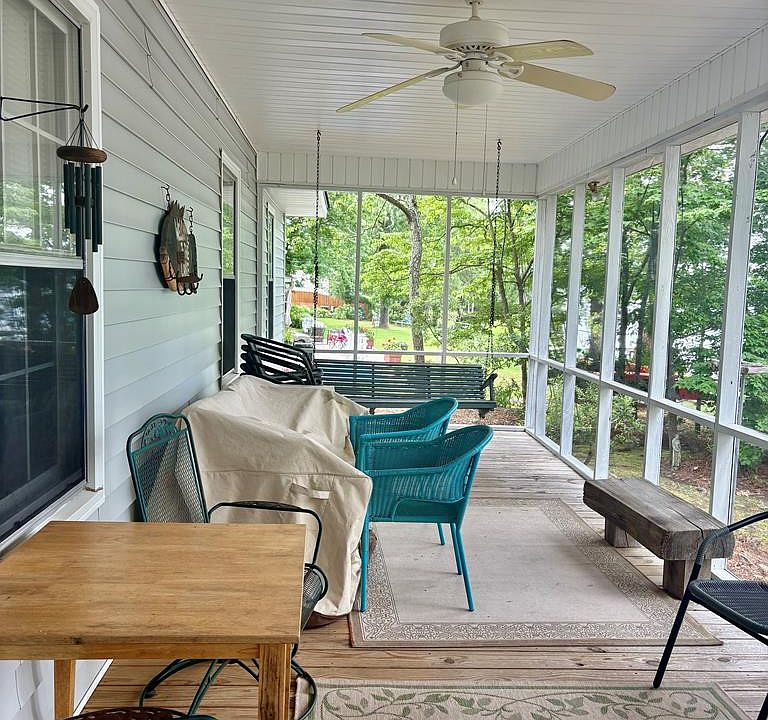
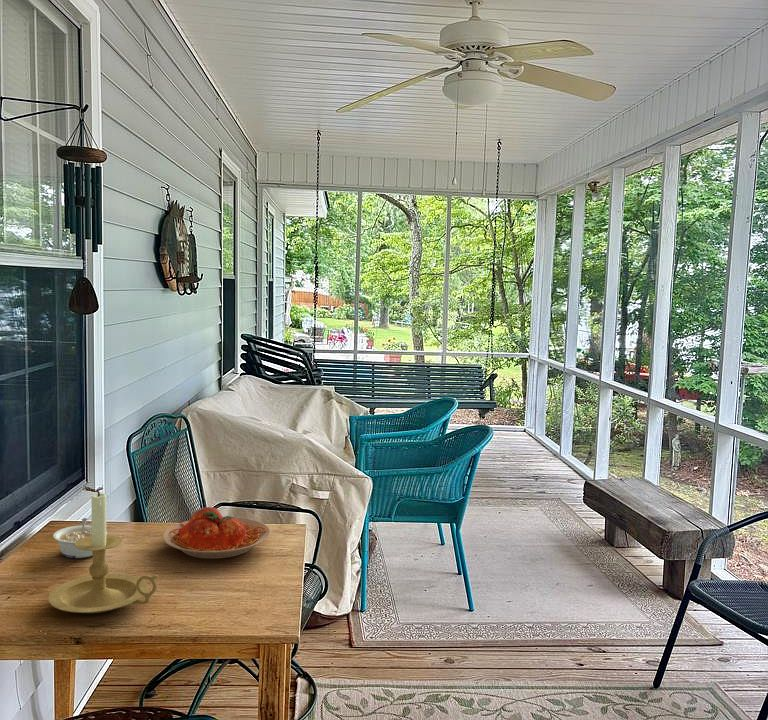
+ candle holder [47,489,160,614]
+ plate [162,506,272,559]
+ legume [52,517,108,559]
